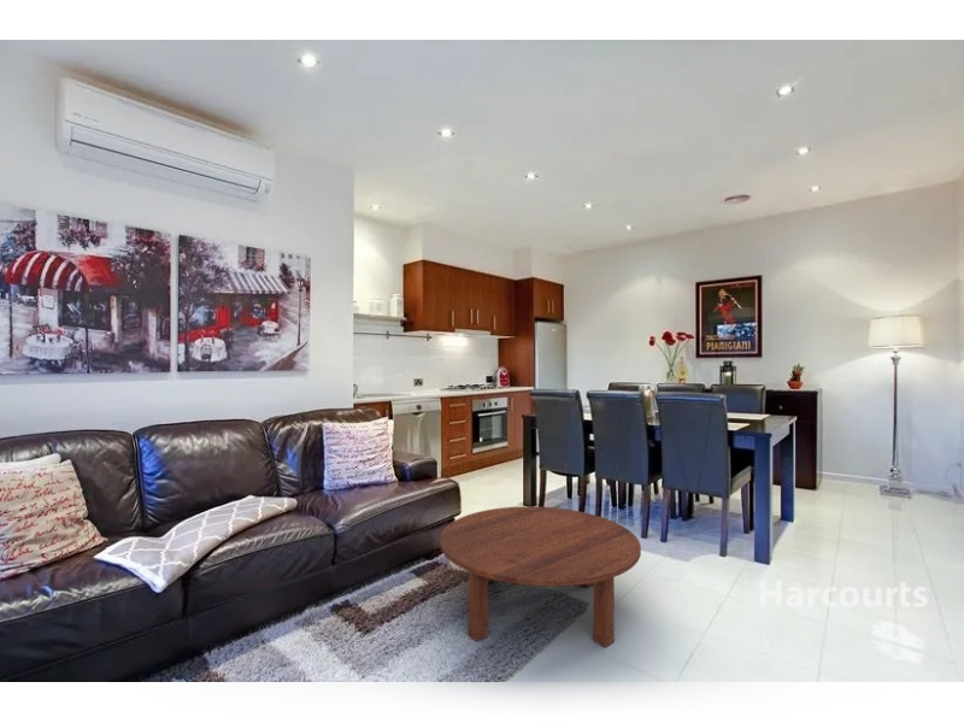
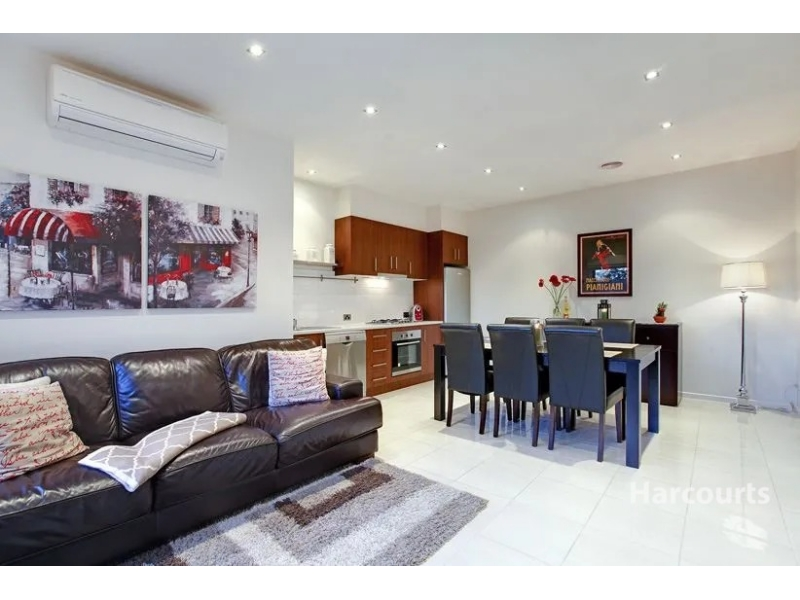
- coffee table [439,505,642,649]
